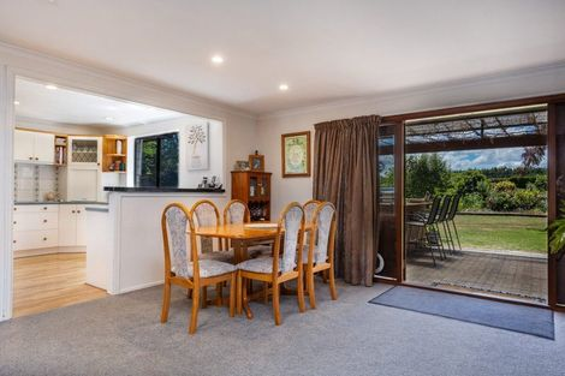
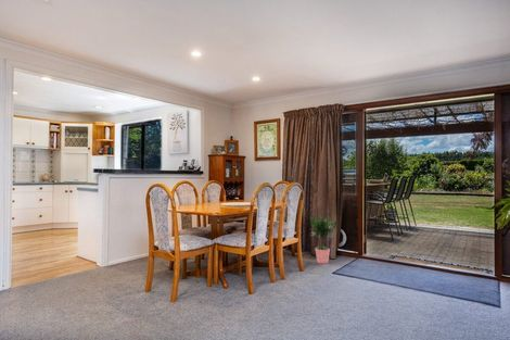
+ potted plant [309,214,340,265]
